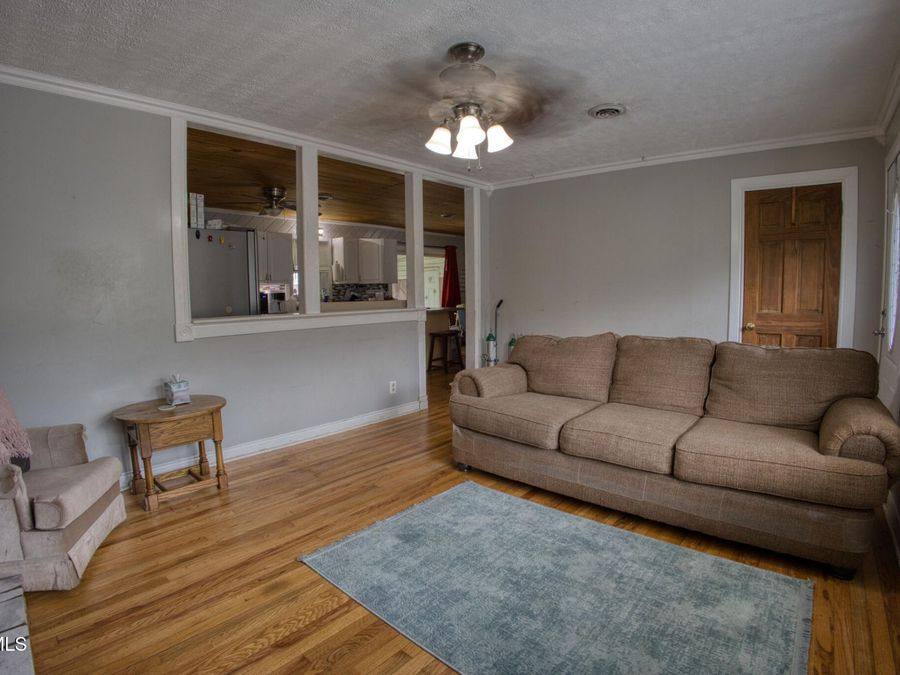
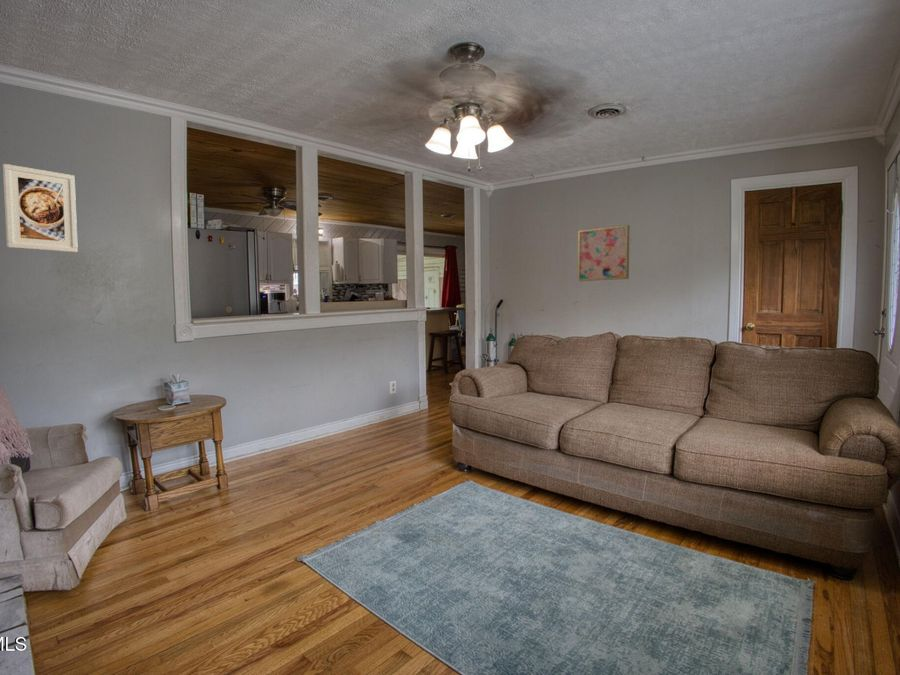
+ wall art [577,224,630,282]
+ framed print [2,163,79,253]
